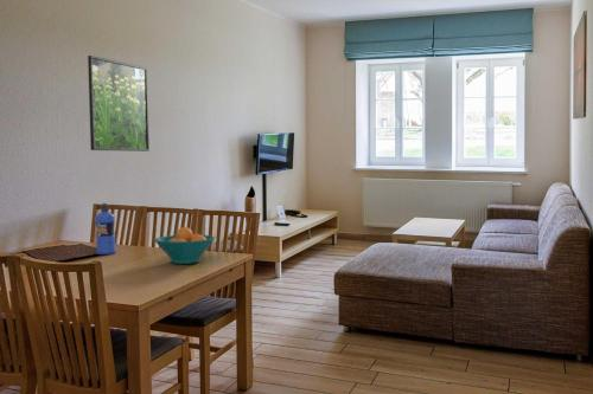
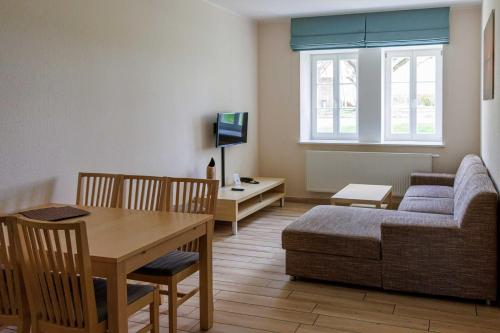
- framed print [87,54,151,153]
- water bottle [94,202,116,256]
- fruit bowl [153,226,217,265]
